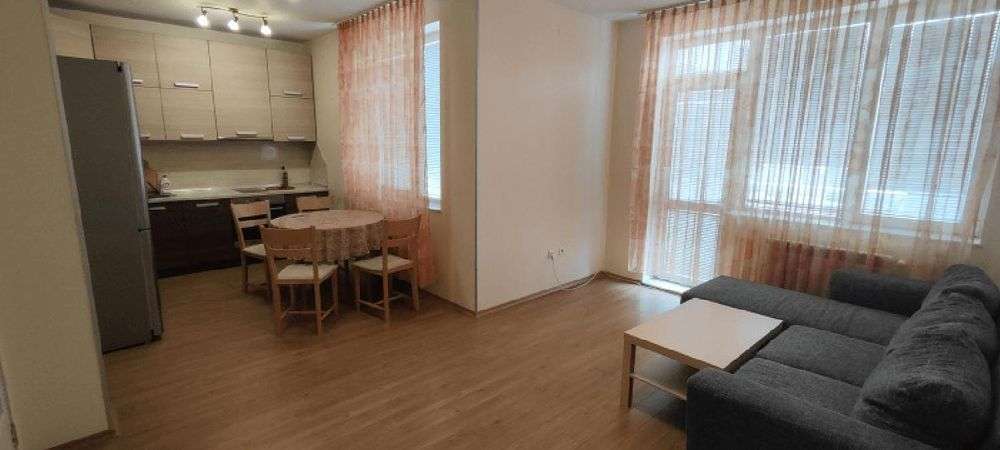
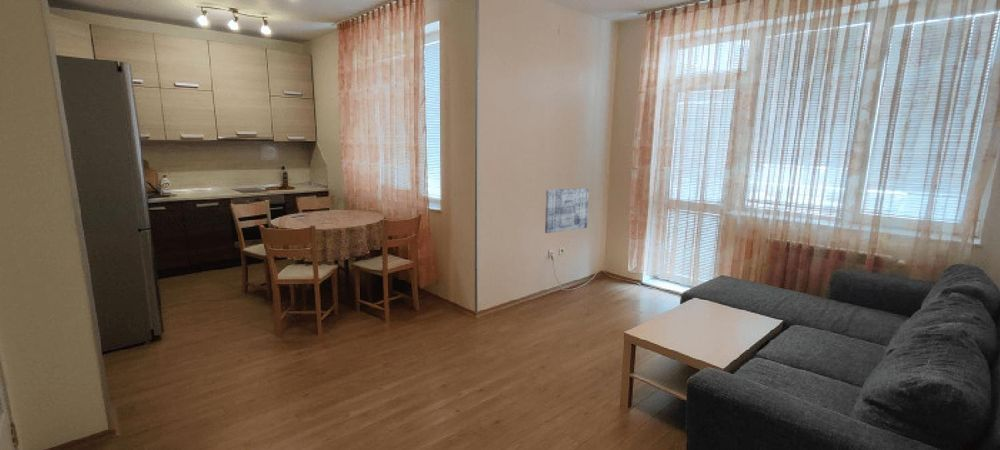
+ wall art [544,187,590,234]
